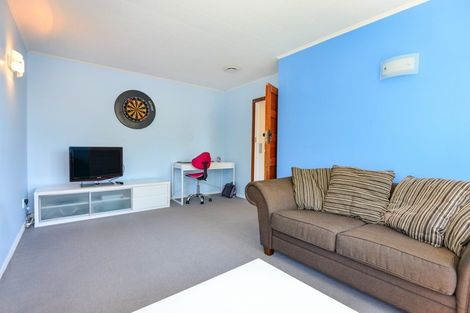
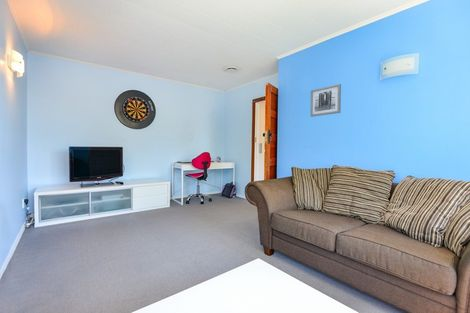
+ wall art [310,83,342,118]
